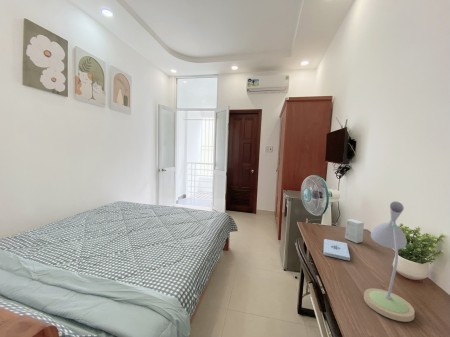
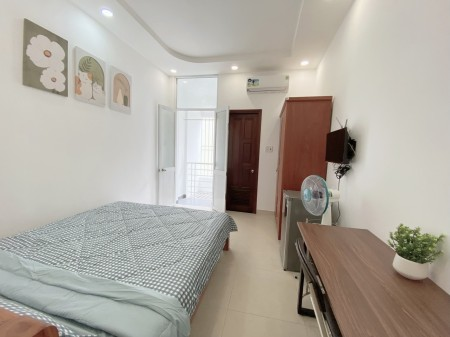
- desk lamp [363,200,416,323]
- notepad [322,238,351,262]
- small box [344,218,365,244]
